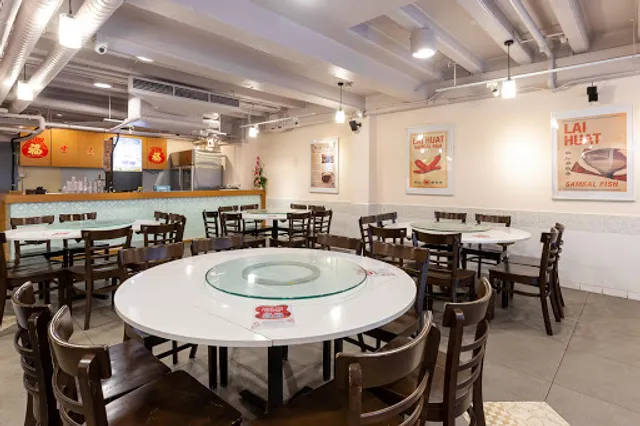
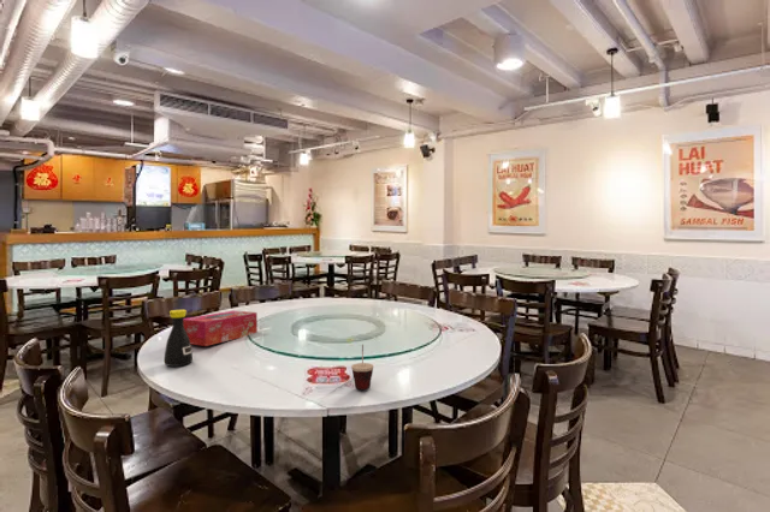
+ bottle [164,309,194,368]
+ tissue box [184,310,259,347]
+ cup [350,343,375,391]
